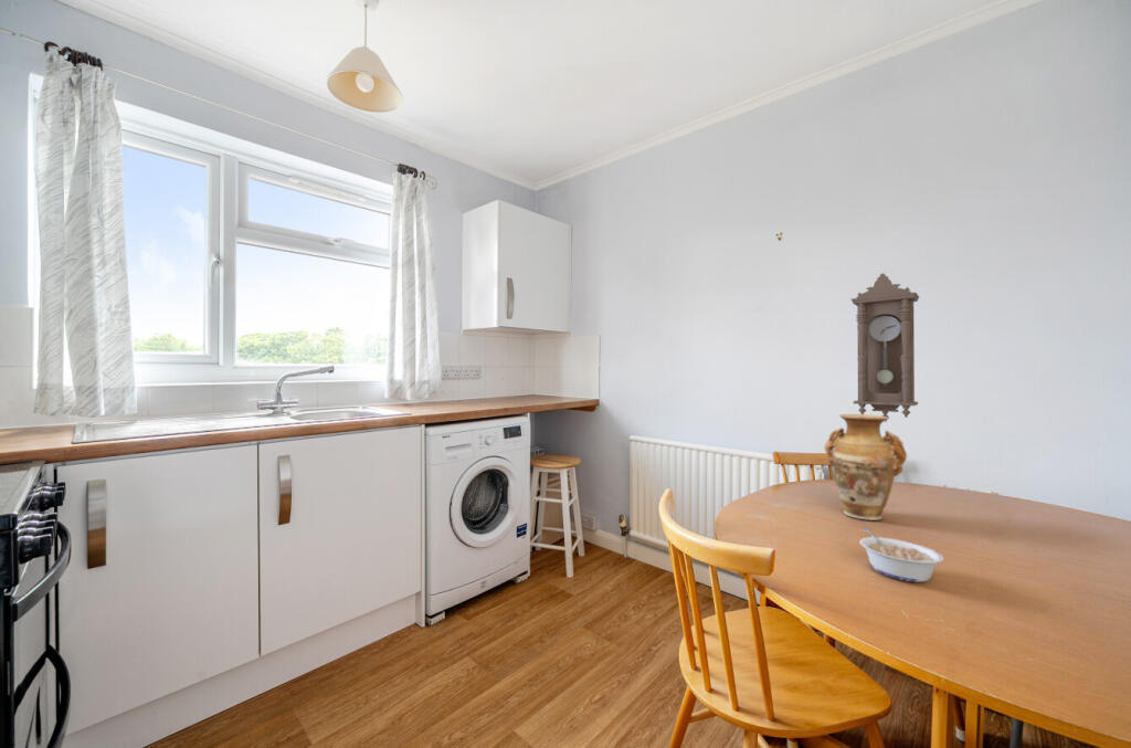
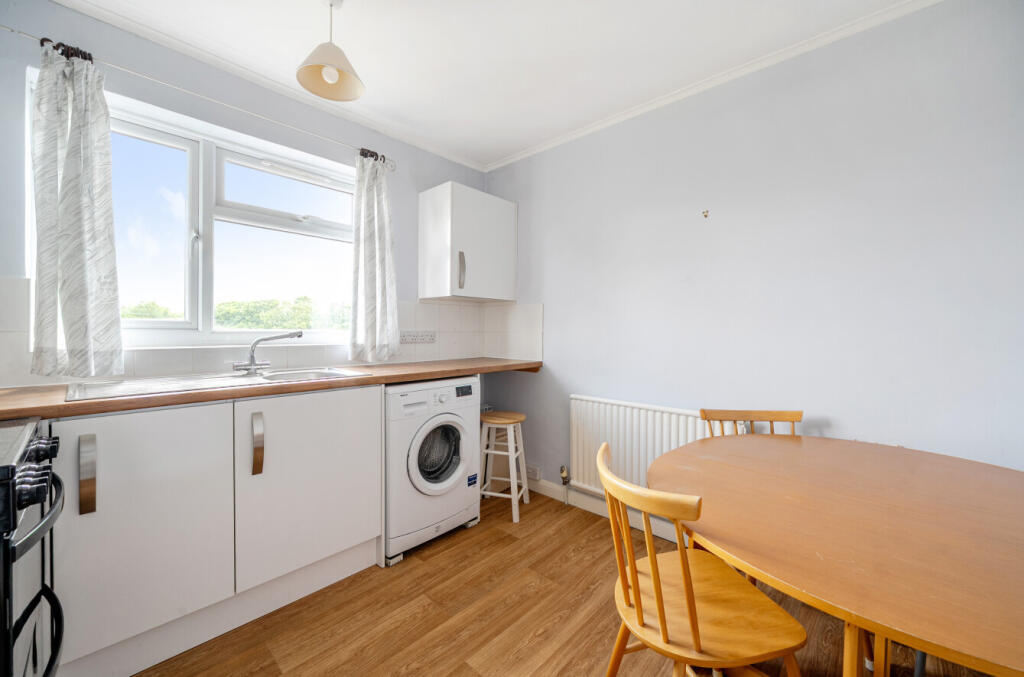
- legume [858,527,944,583]
- pendulum clock [850,272,920,423]
- vase [823,413,908,522]
